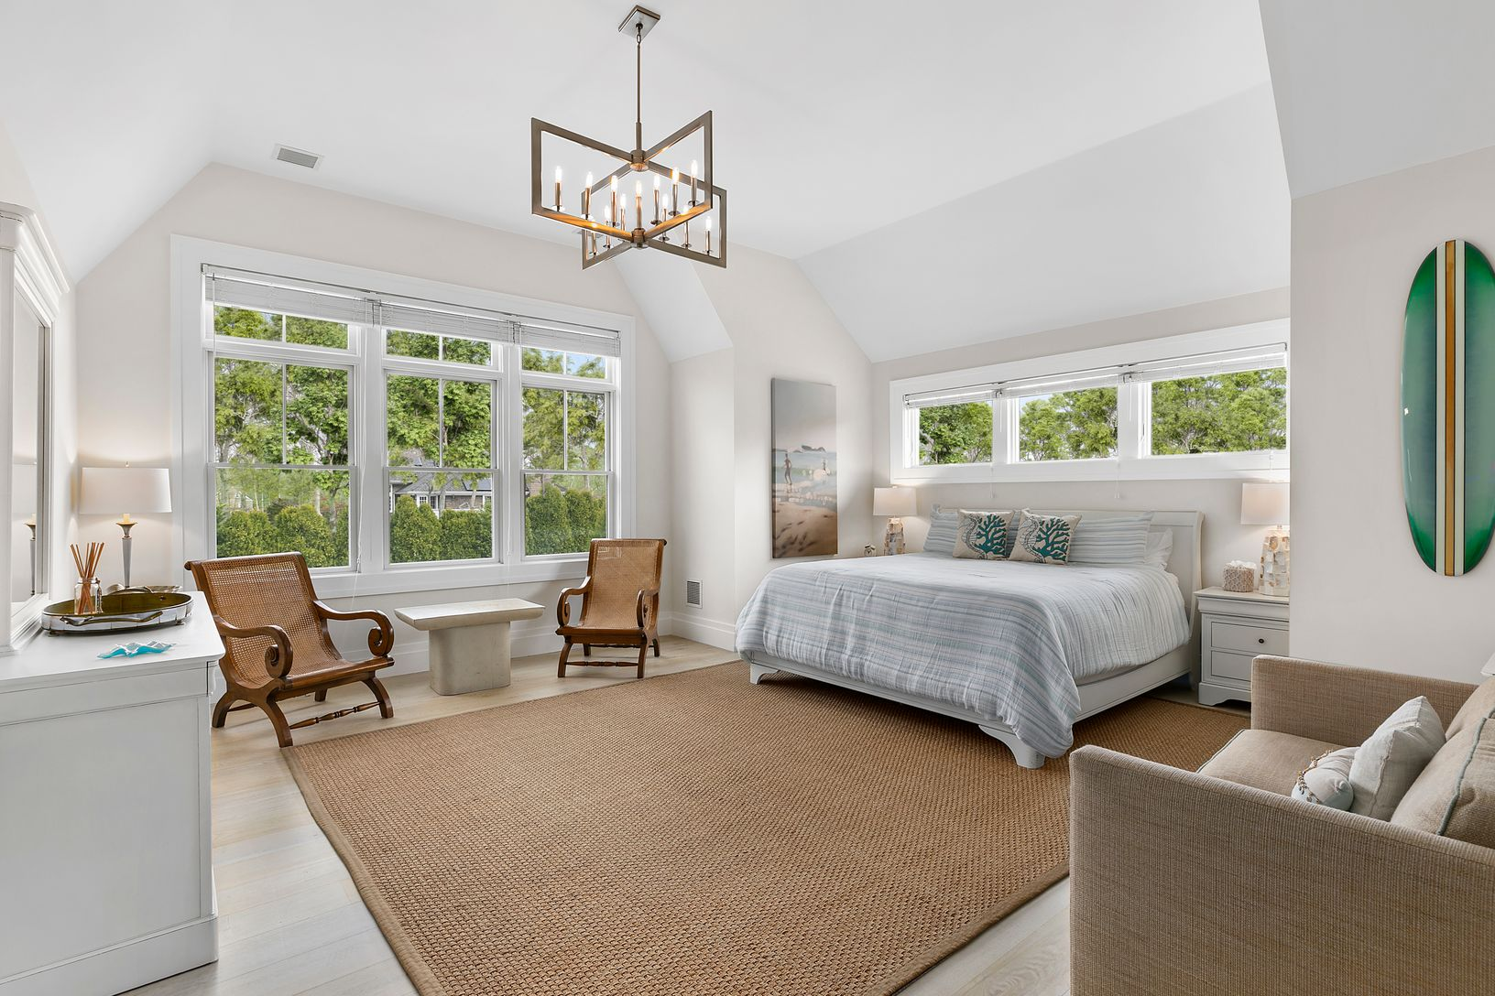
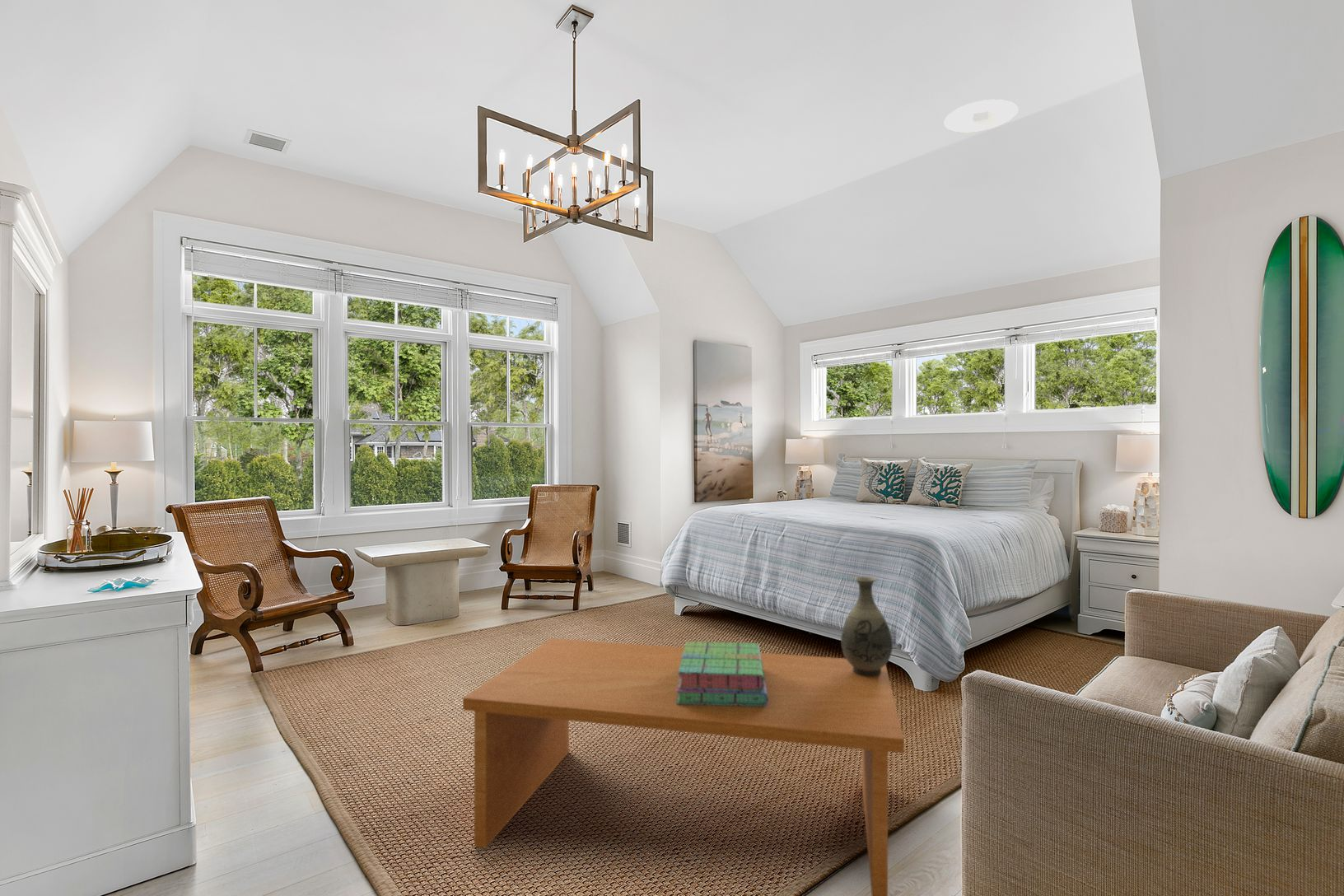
+ recessed light [943,98,1020,133]
+ coffee table [462,637,905,896]
+ vase [840,576,894,677]
+ stack of books [676,641,768,706]
